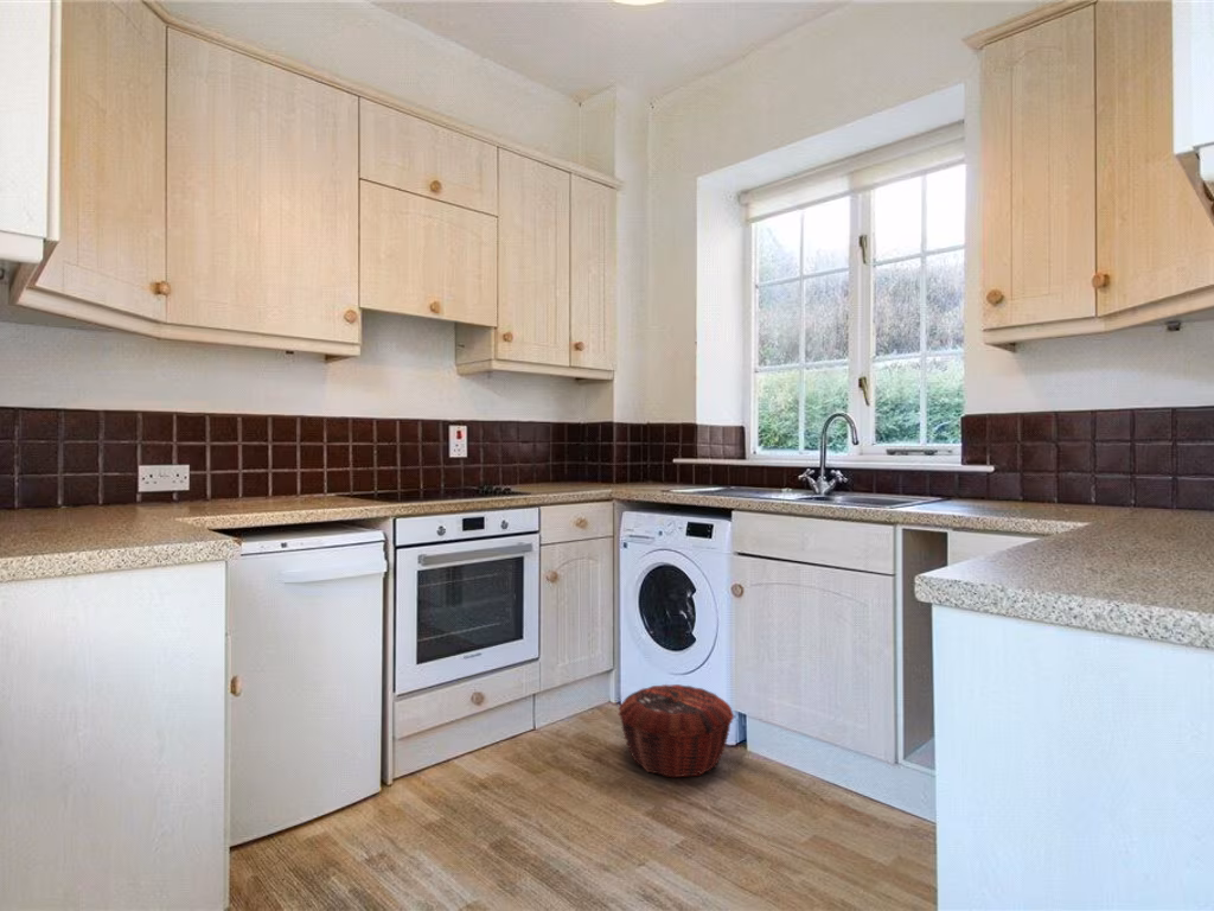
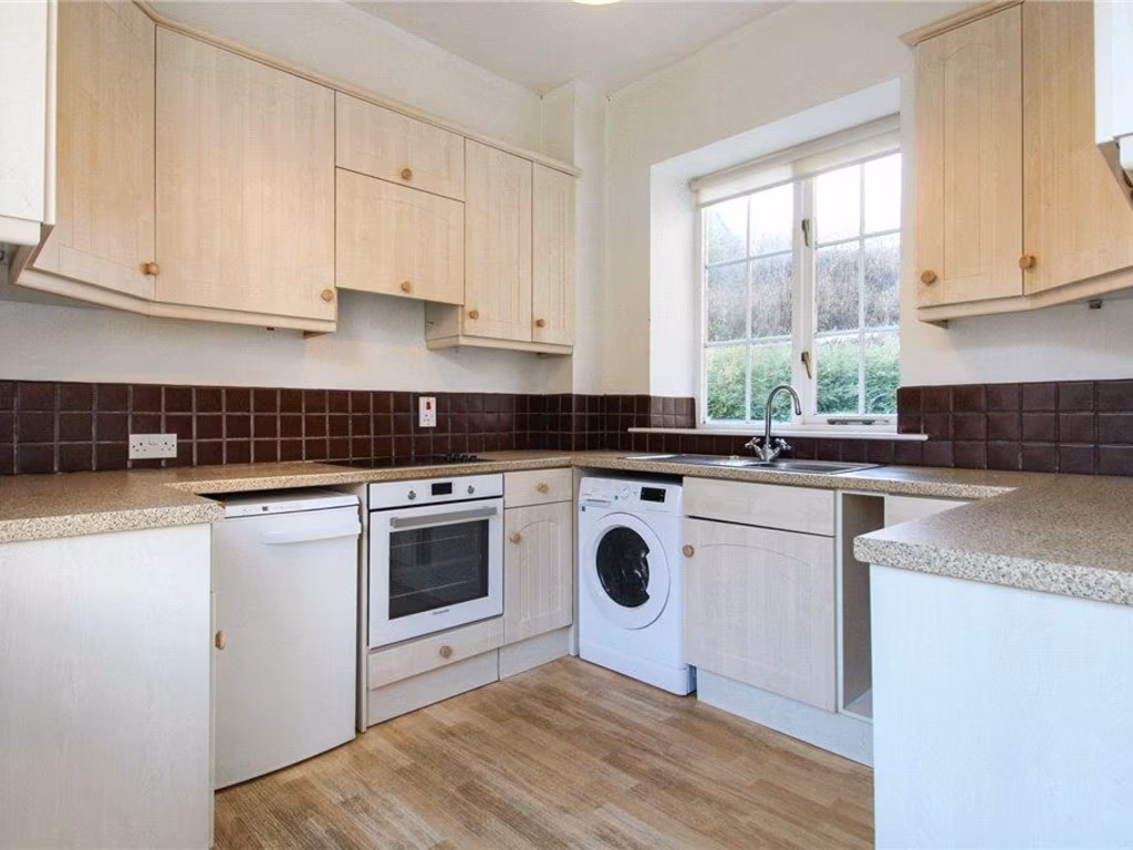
- woven basket [616,683,735,778]
